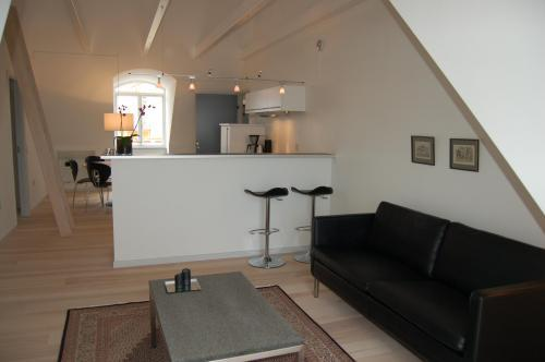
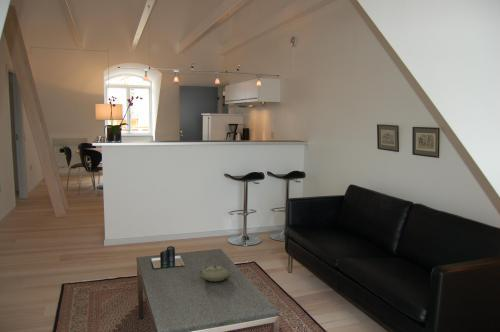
+ teapot [198,256,230,283]
